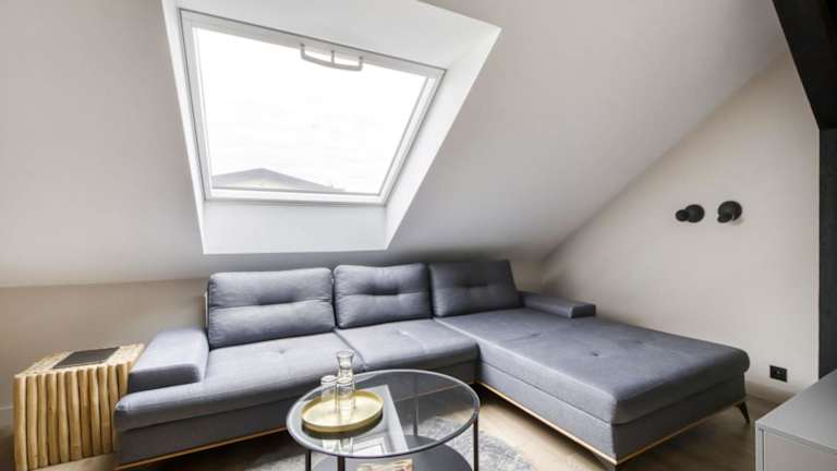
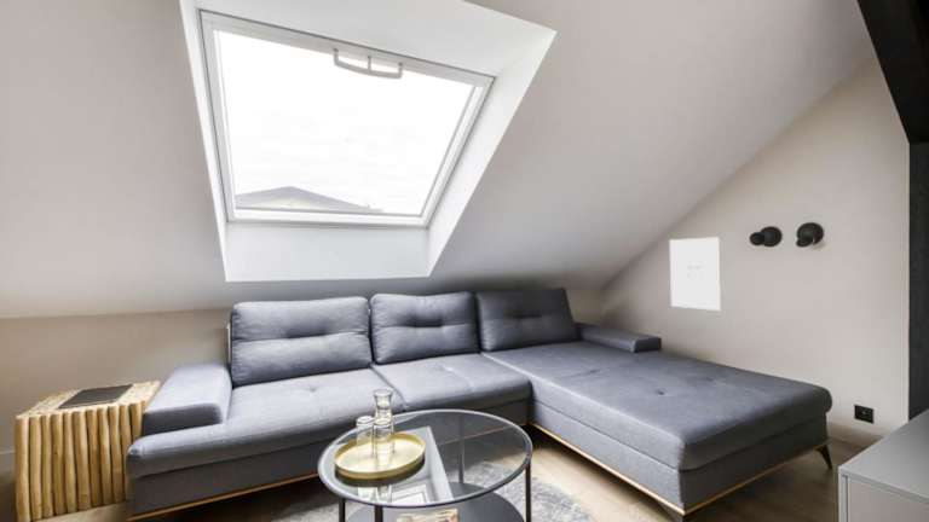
+ wall art [669,236,722,312]
